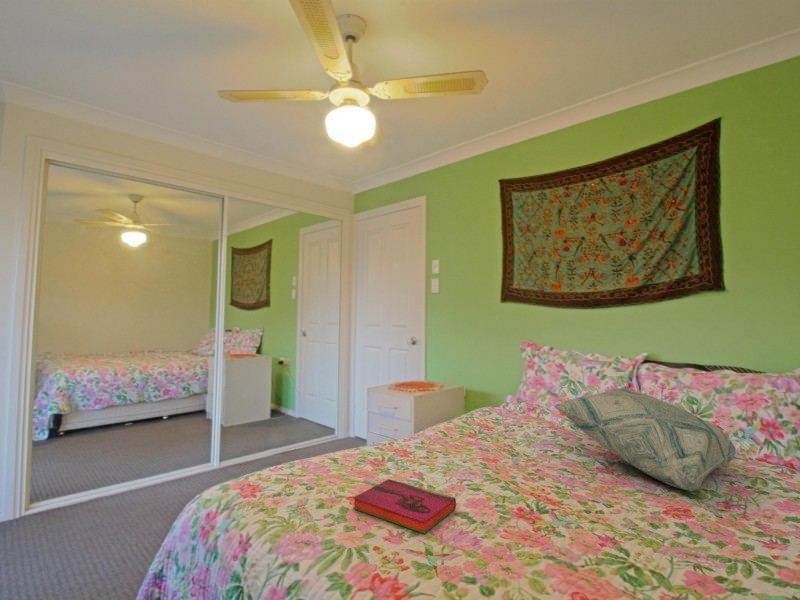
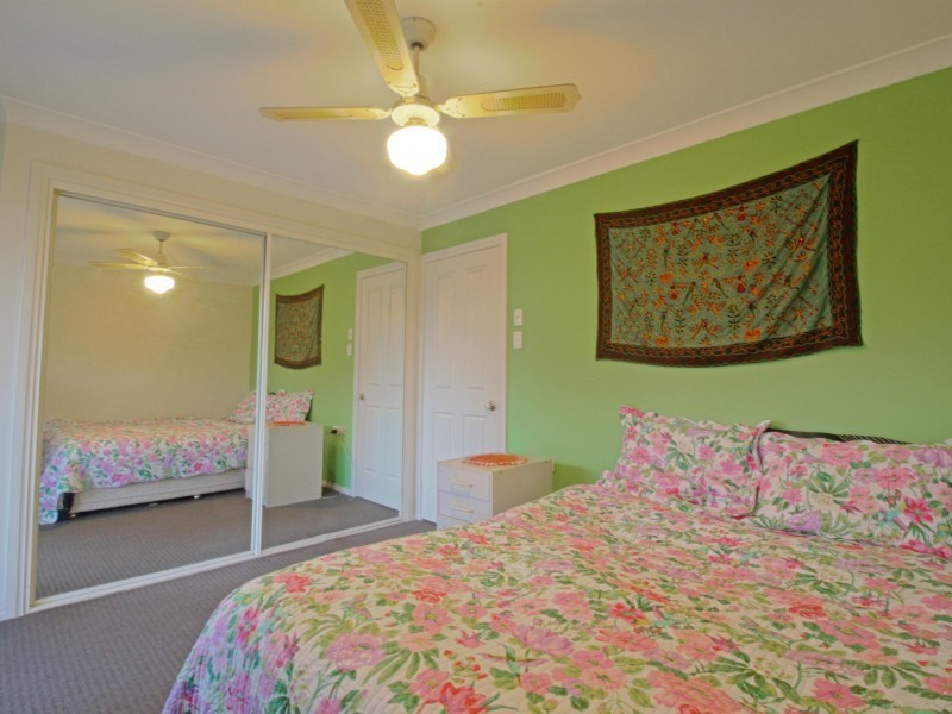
- decorative pillow [552,387,737,492]
- hardback book [352,478,457,535]
